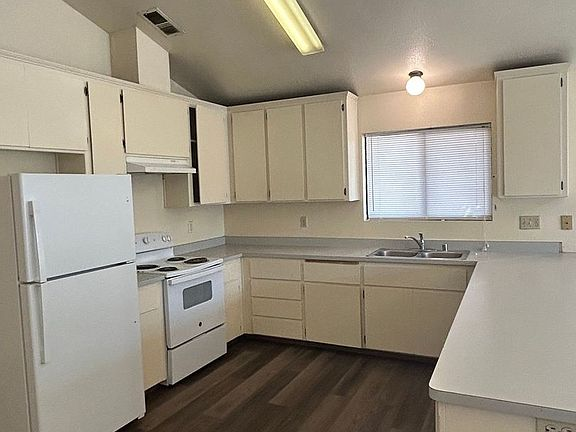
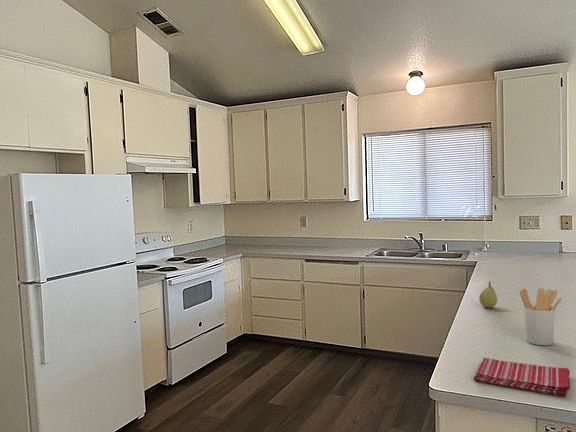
+ utensil holder [519,287,562,346]
+ fruit [478,280,498,309]
+ dish towel [473,357,571,397]
